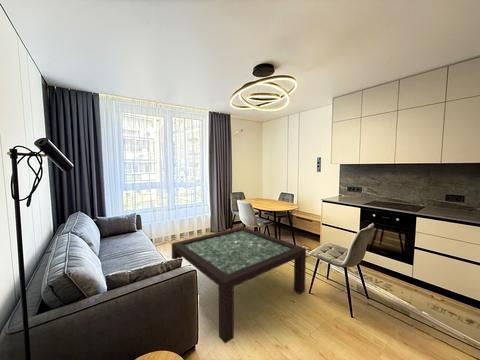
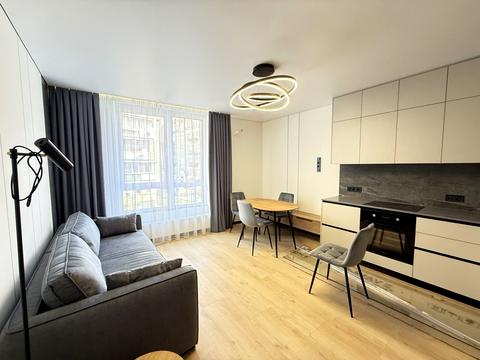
- coffee table [171,226,307,344]
